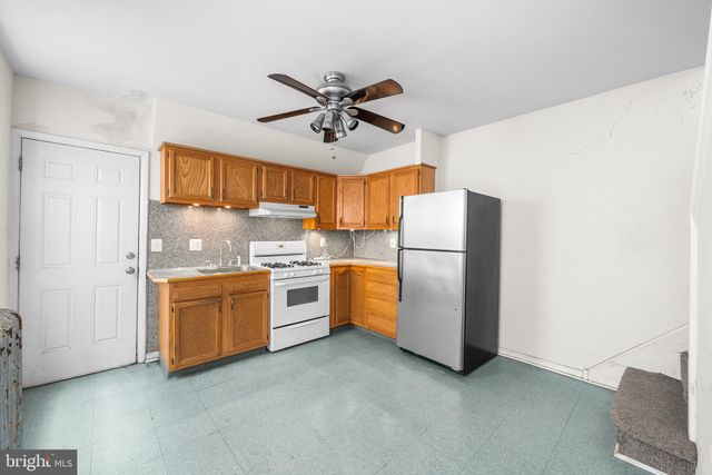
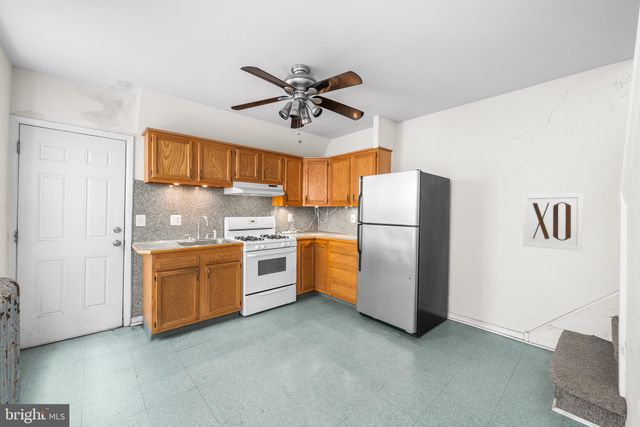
+ wall art [522,192,584,252]
